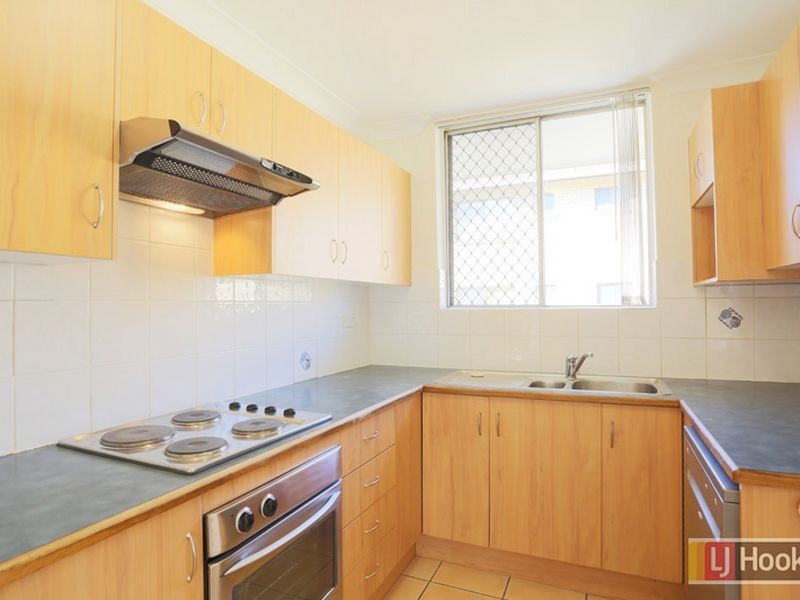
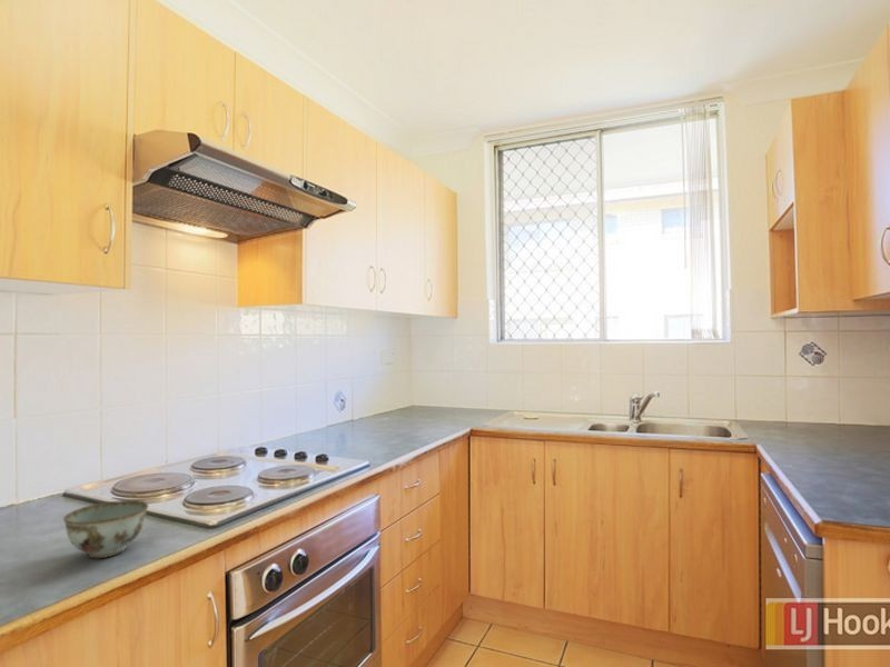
+ bowl [62,499,149,559]
